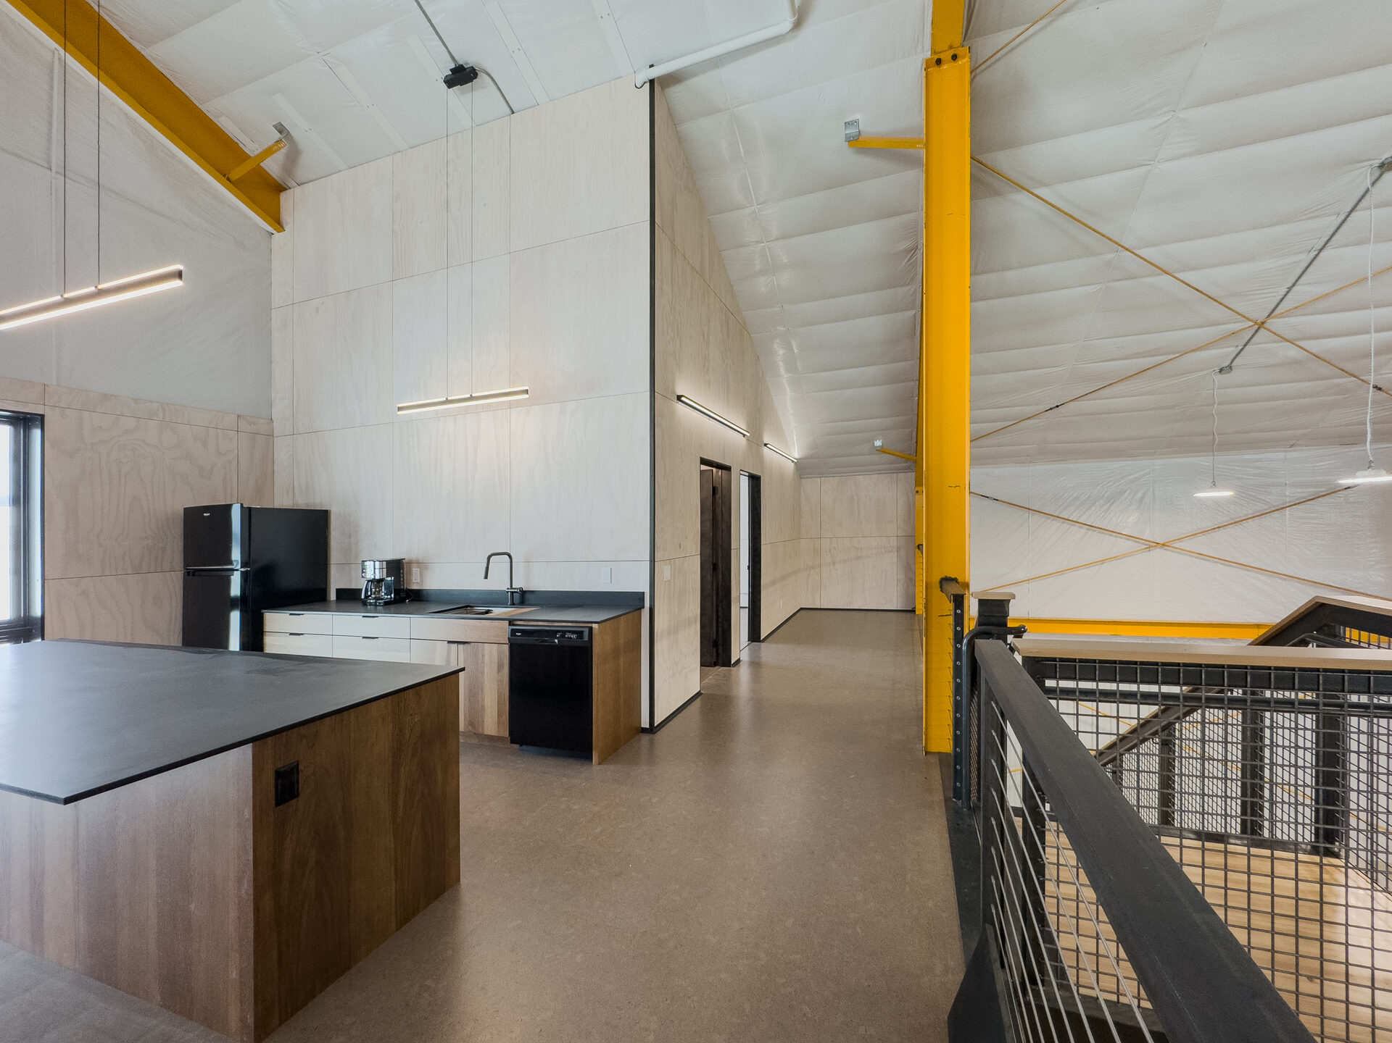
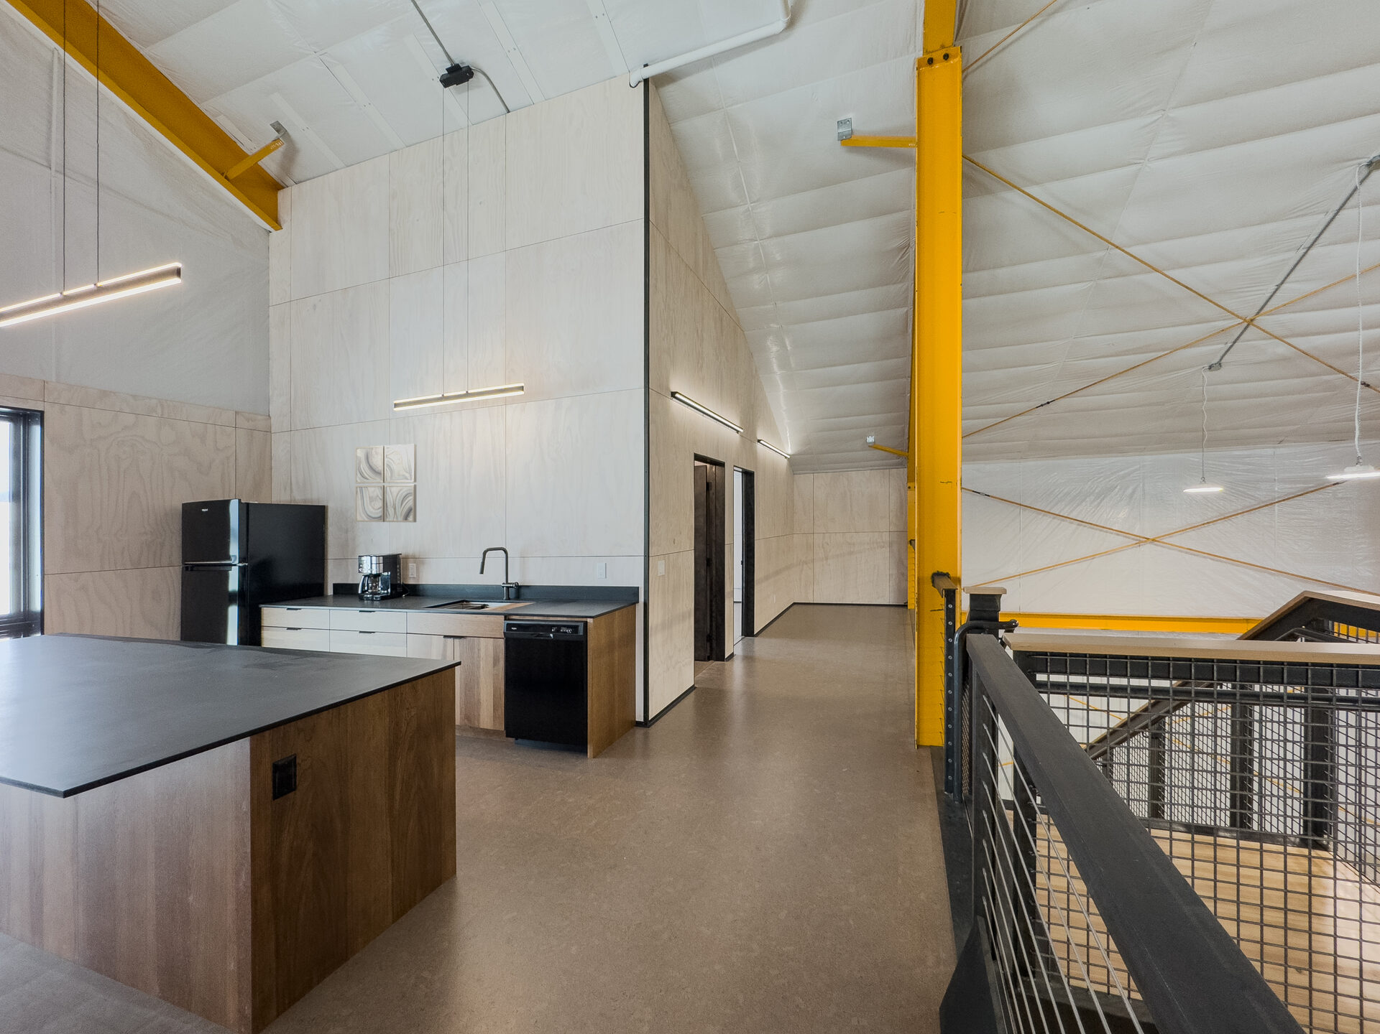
+ wall art [354,444,417,522]
